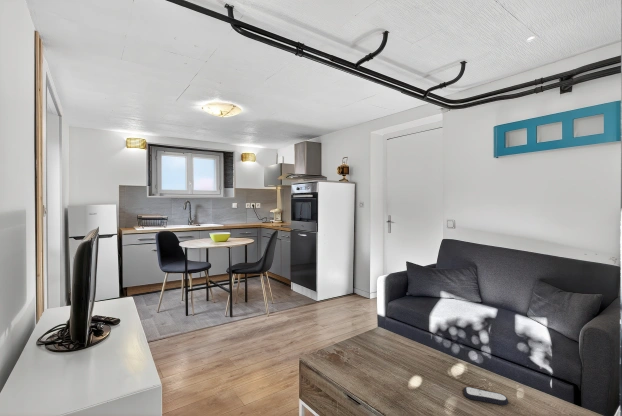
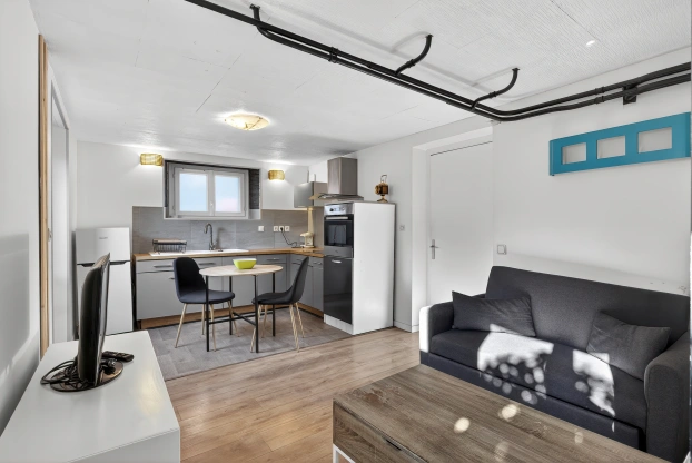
- remote control [463,386,509,406]
